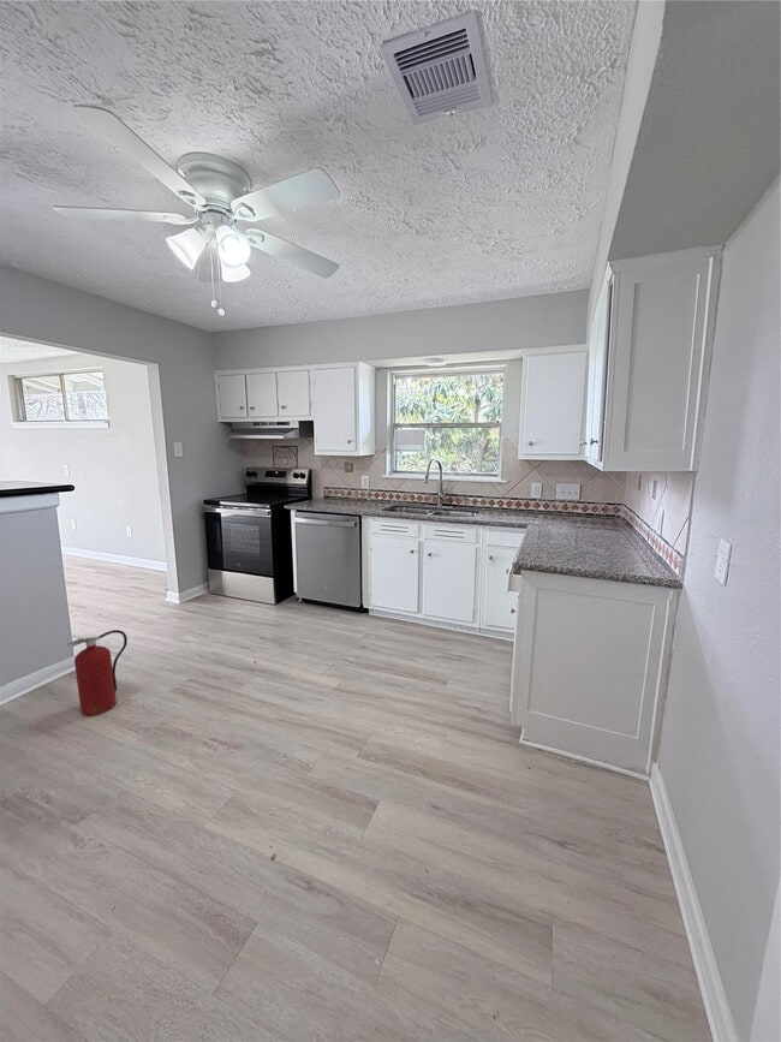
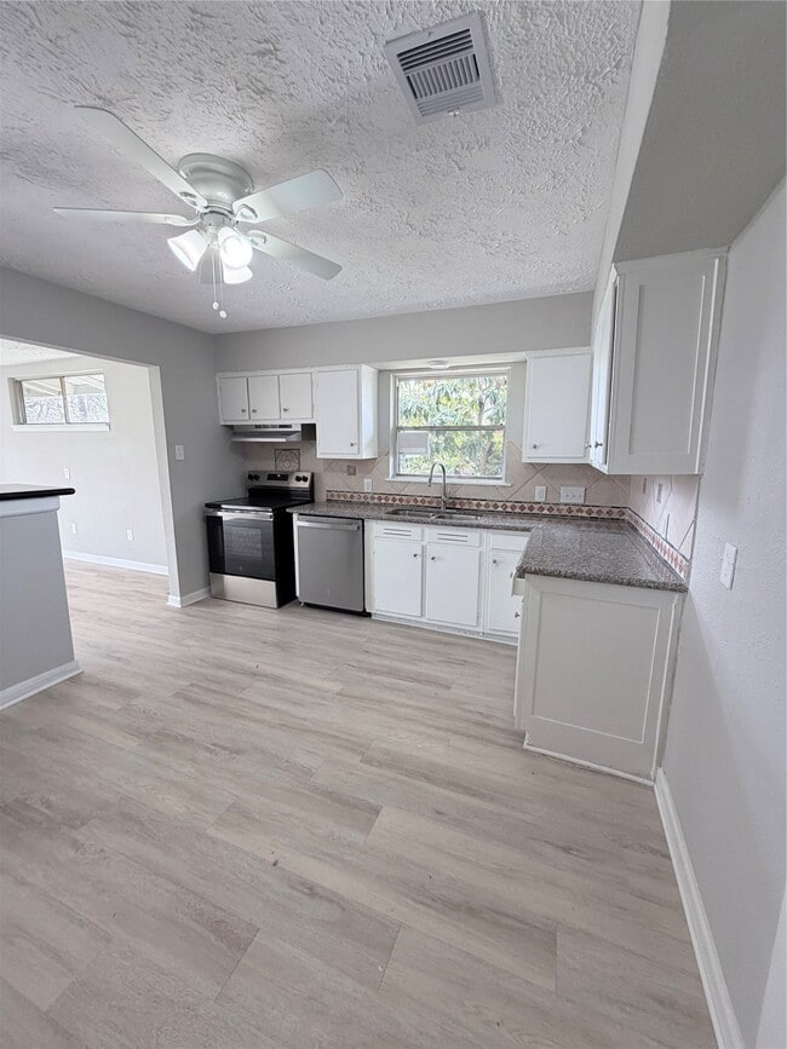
- fire extinguisher [66,629,129,718]
